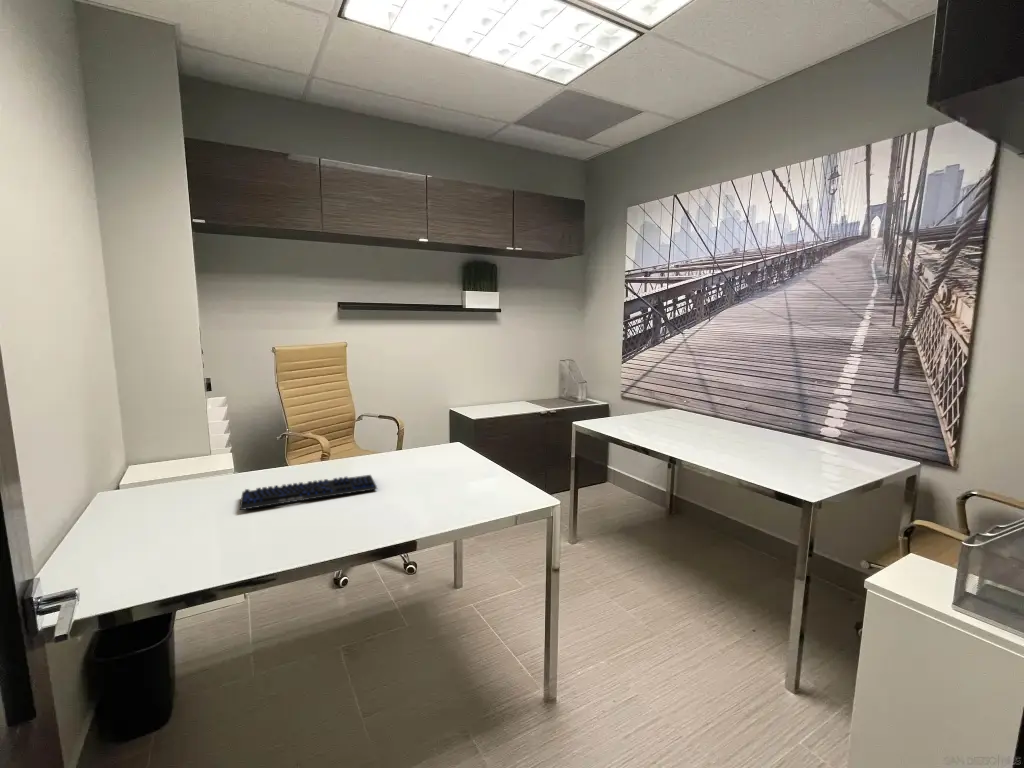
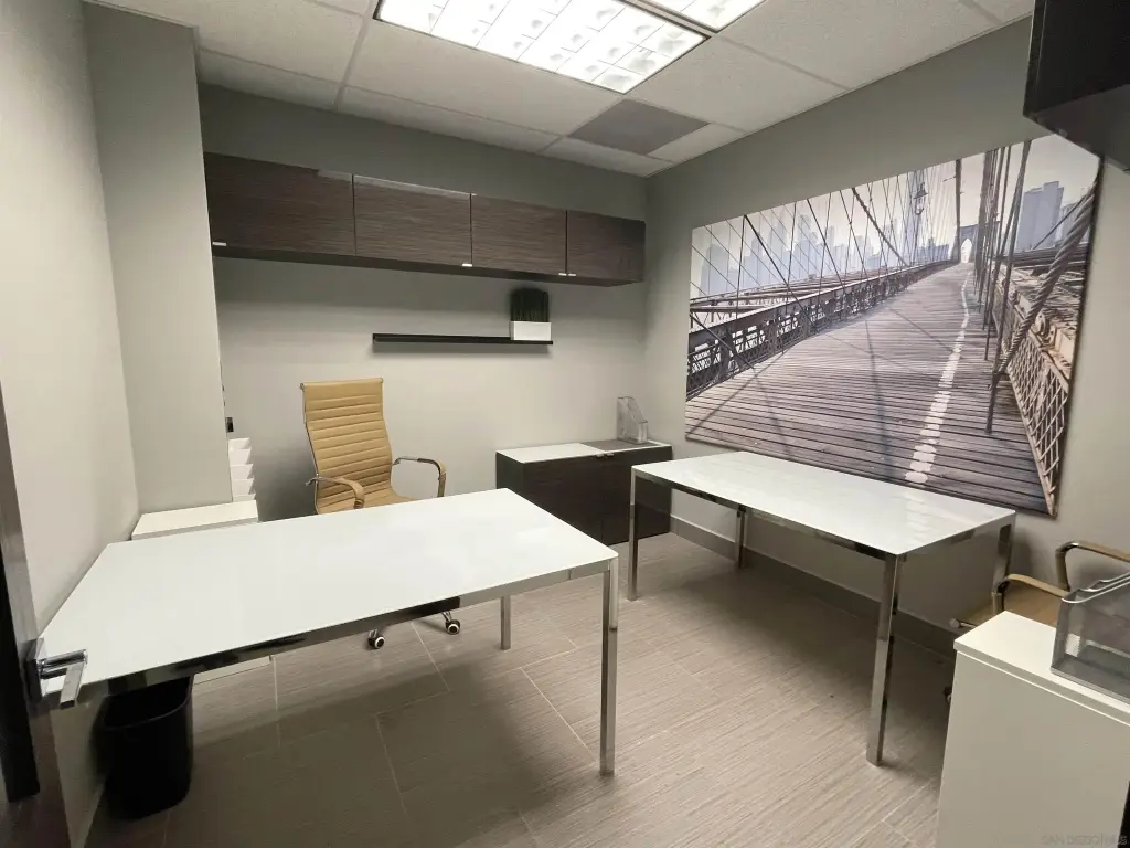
- keyboard [239,474,378,511]
